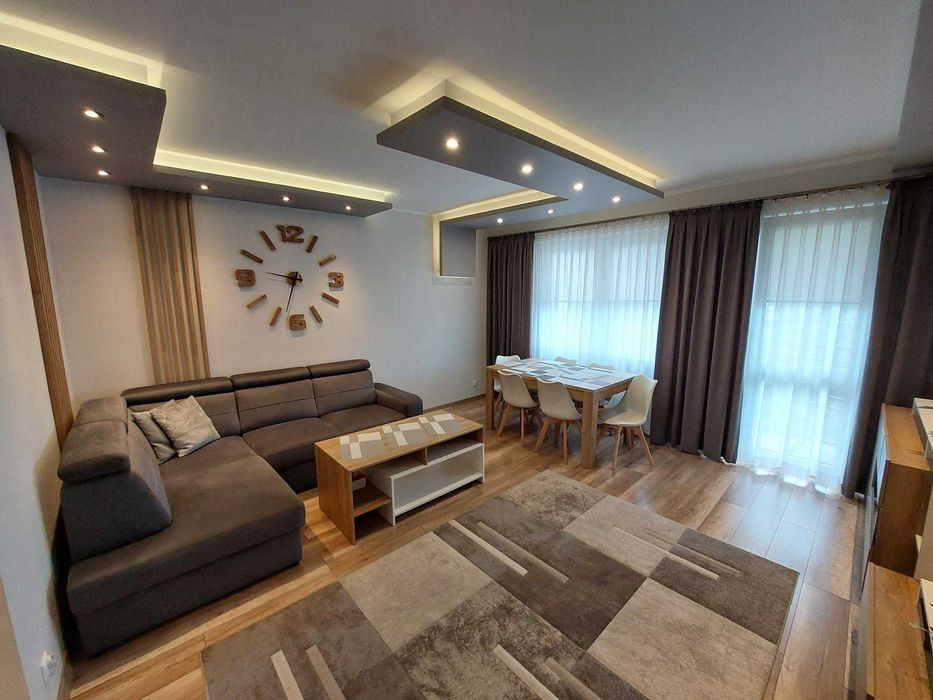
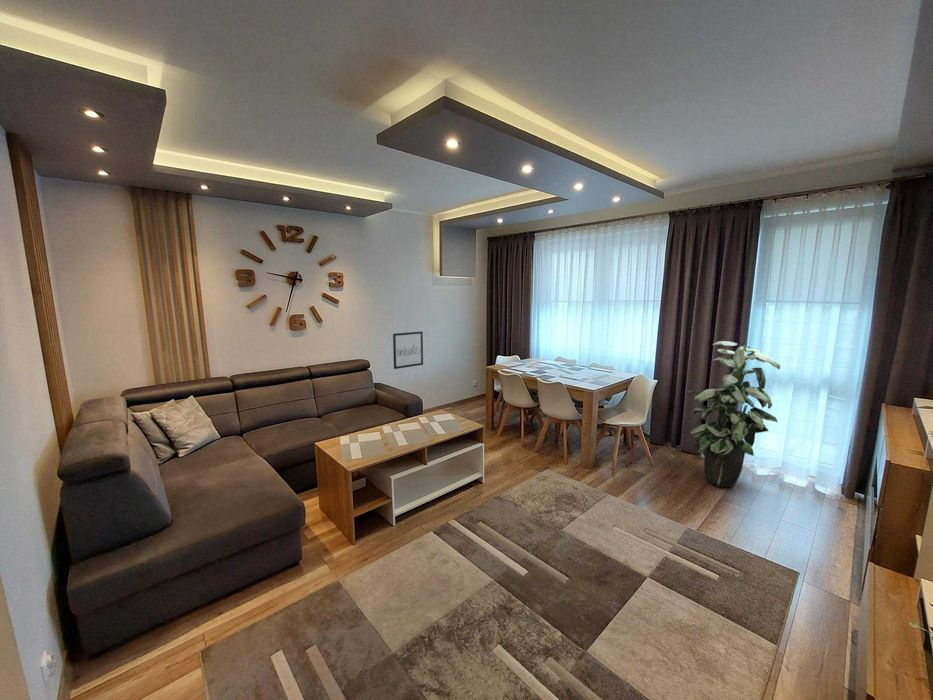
+ indoor plant [686,340,781,488]
+ wall art [392,330,424,370]
